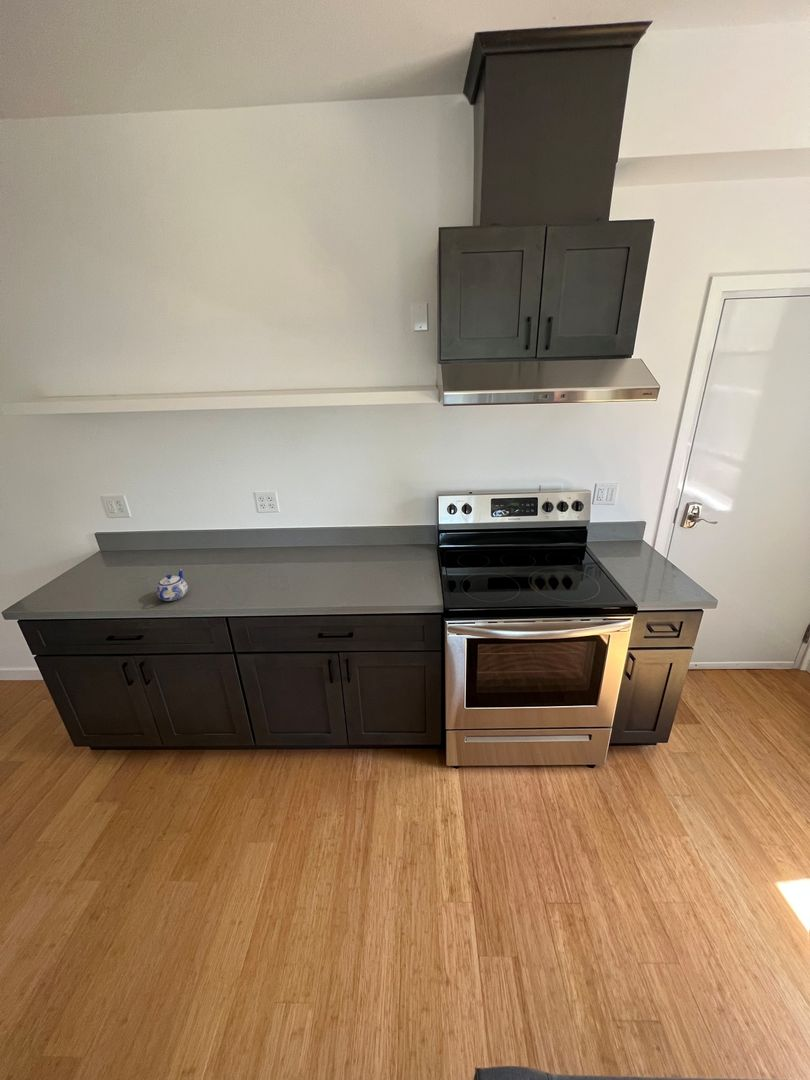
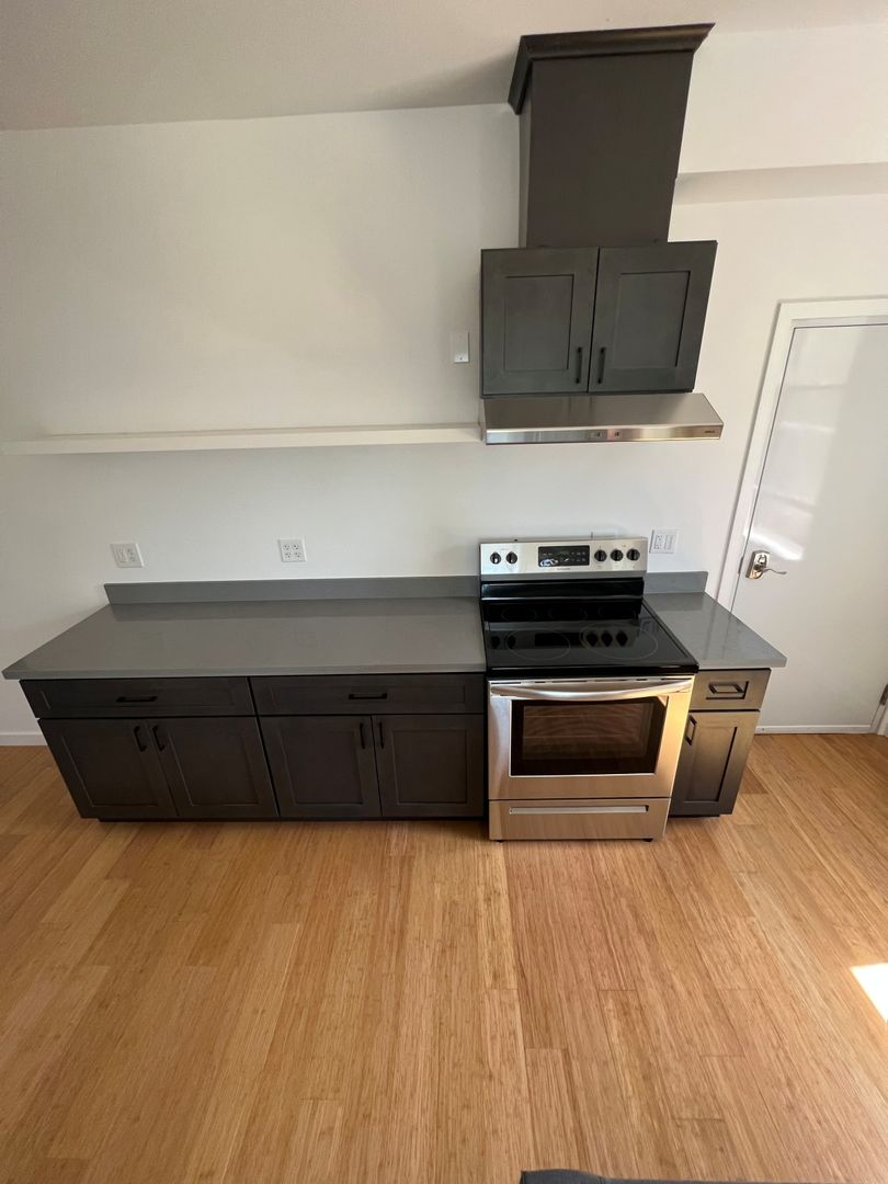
- teapot [156,568,189,602]
